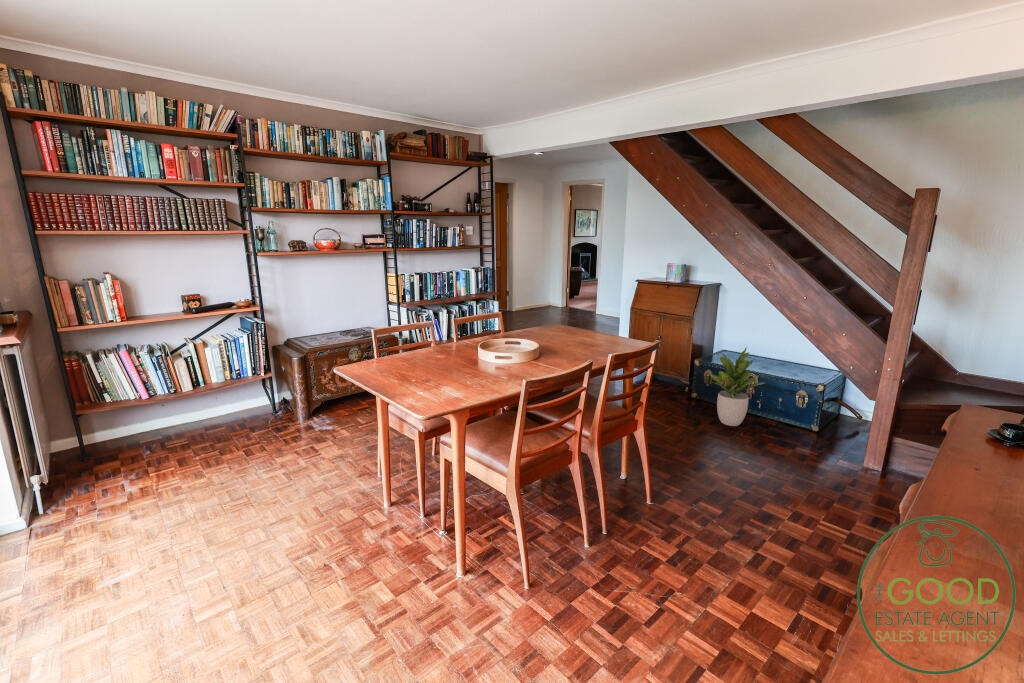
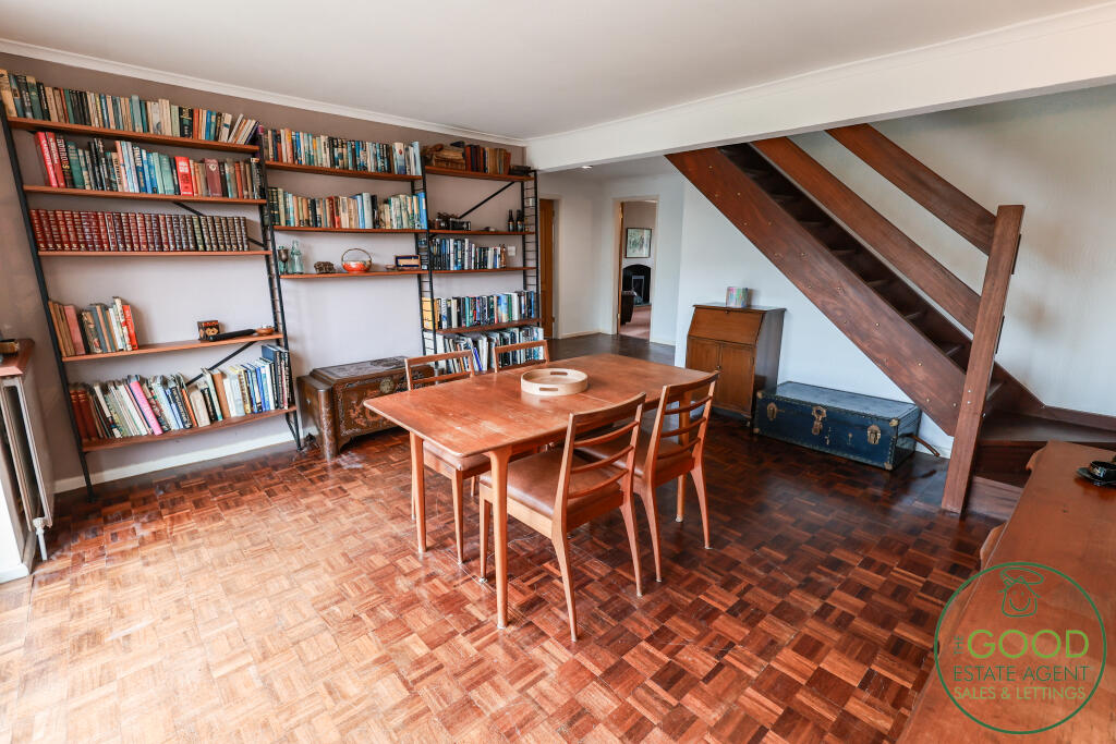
- potted plant [709,346,765,427]
